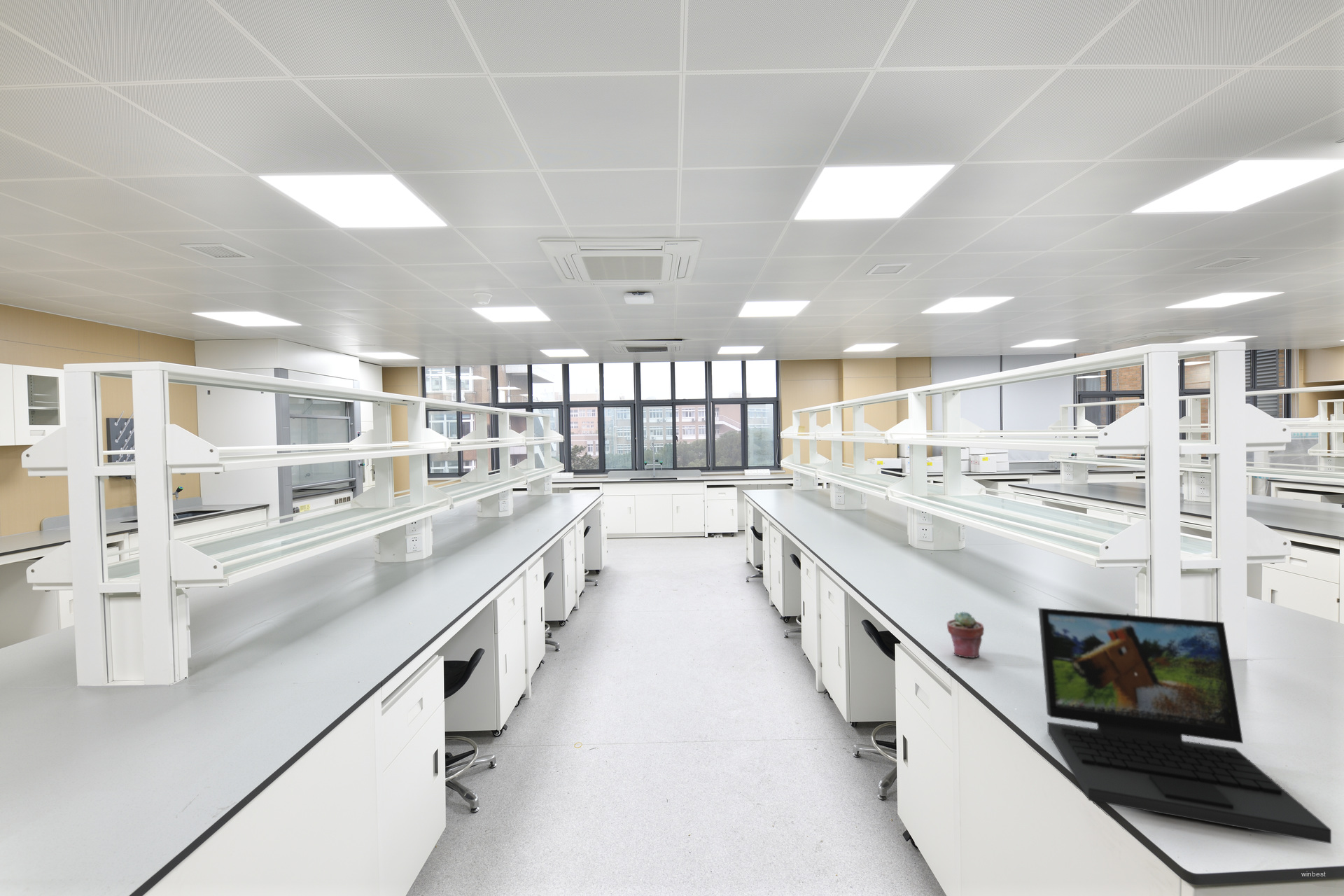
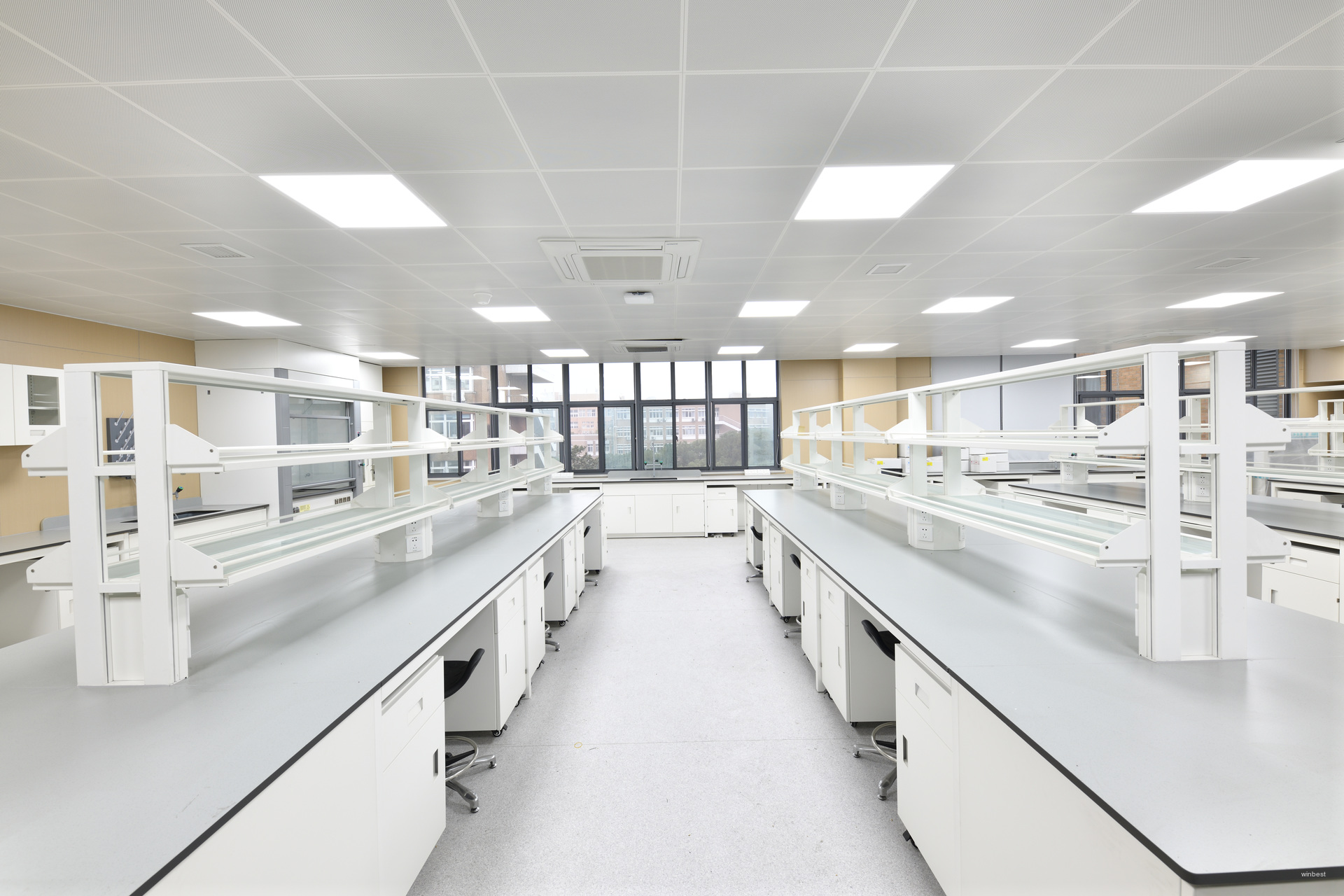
- laptop [1037,607,1332,844]
- potted succulent [946,610,985,659]
